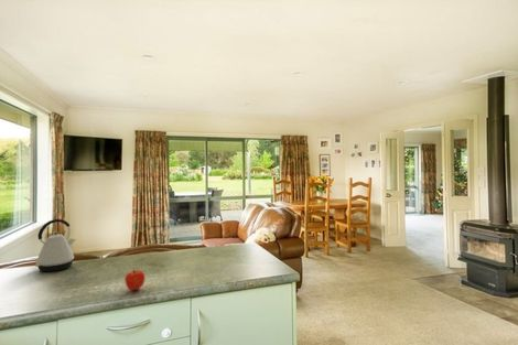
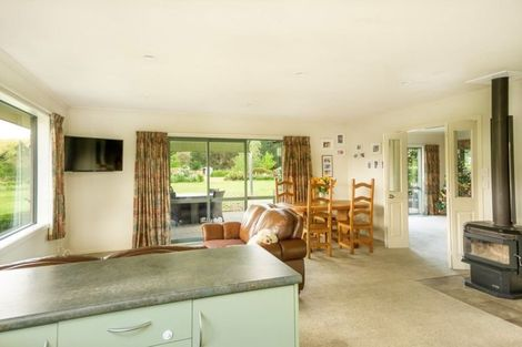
- fruit [123,268,145,291]
- kettle [34,218,76,272]
